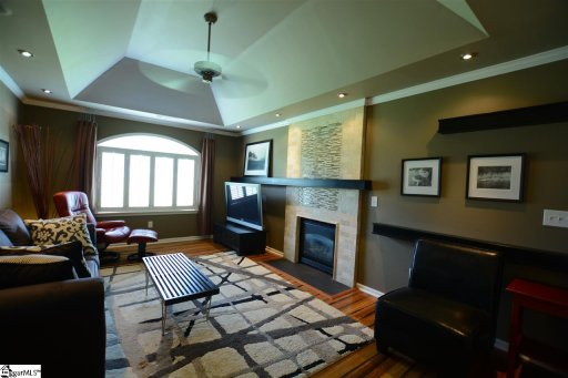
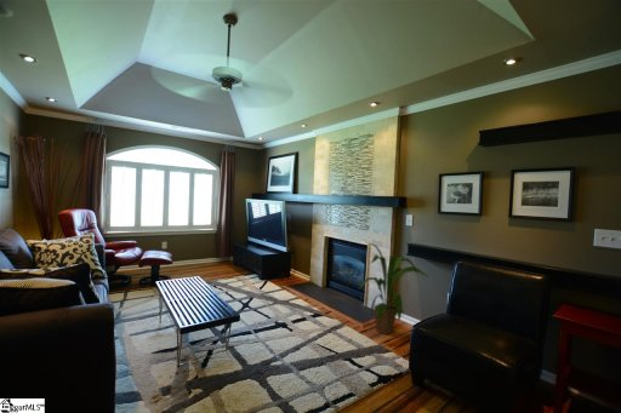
+ house plant [357,241,429,335]
